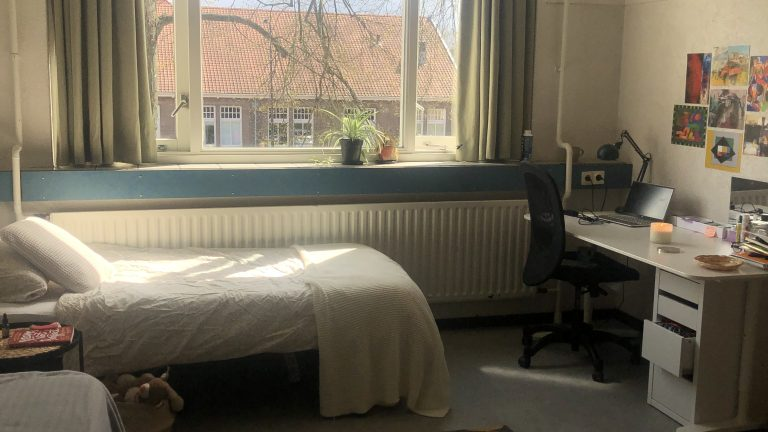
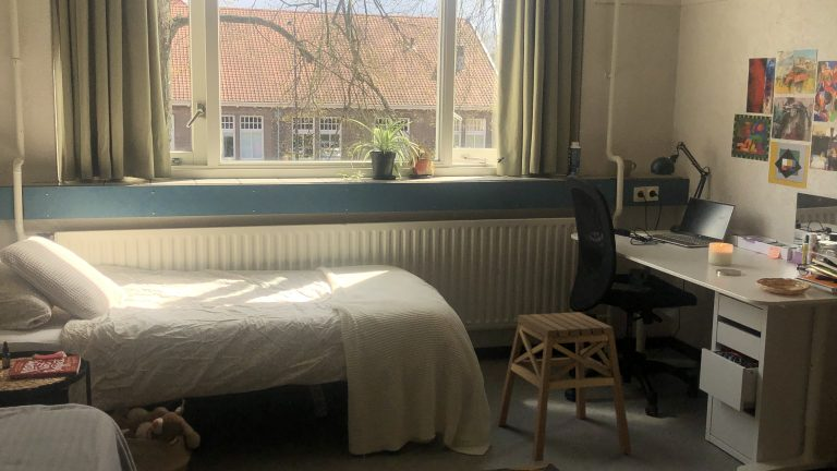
+ stool [495,311,632,462]
